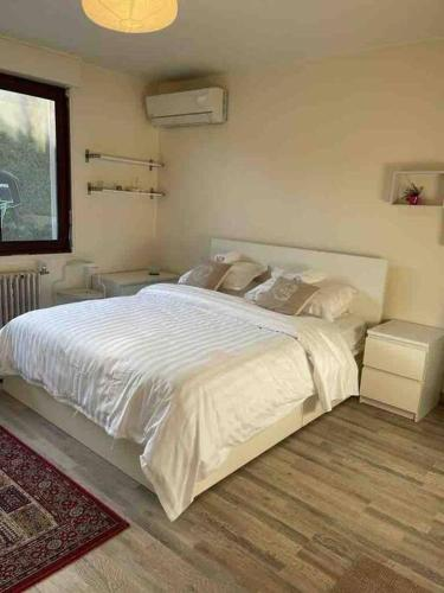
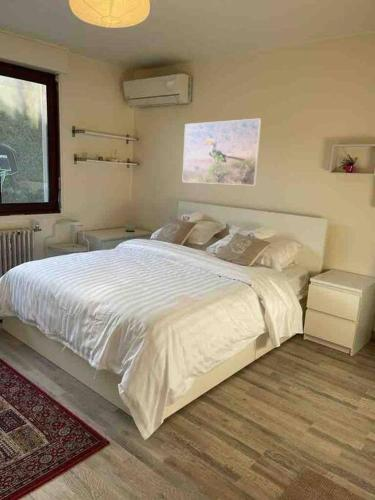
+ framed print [181,118,262,186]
